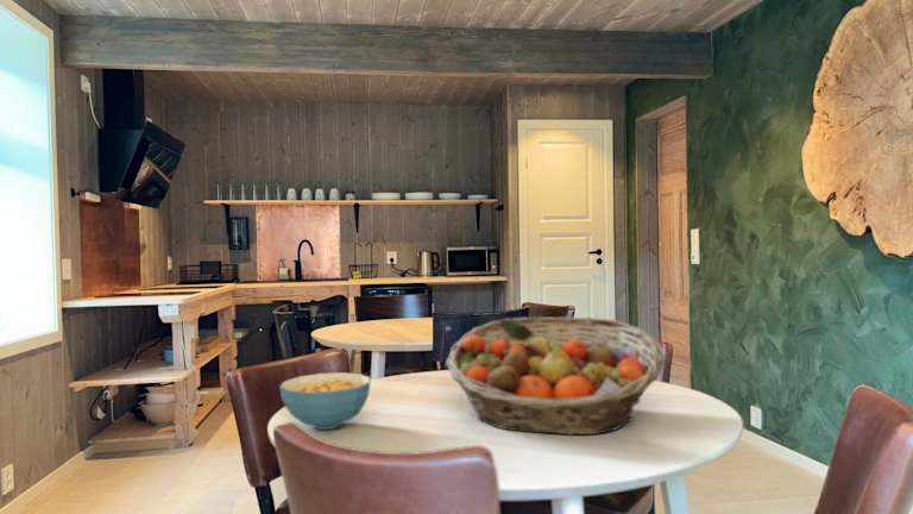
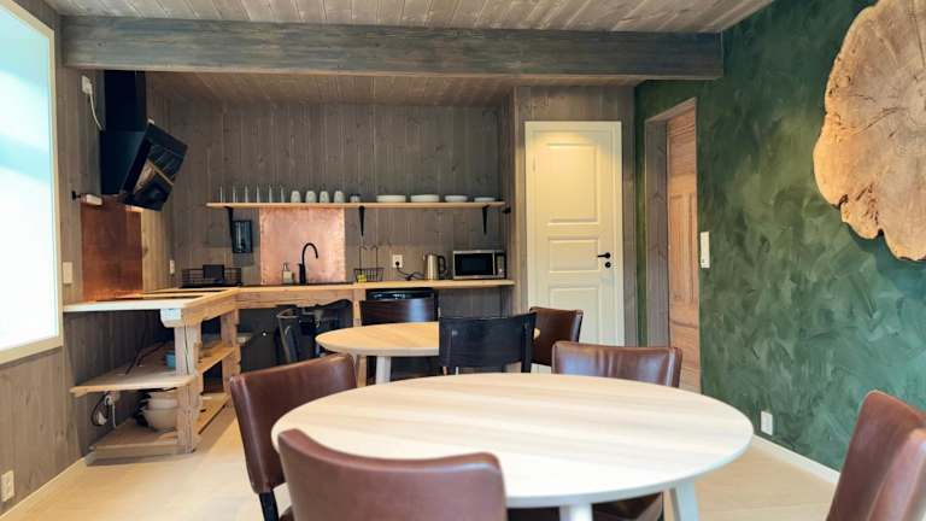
- cereal bowl [278,371,372,431]
- fruit basket [445,315,666,437]
